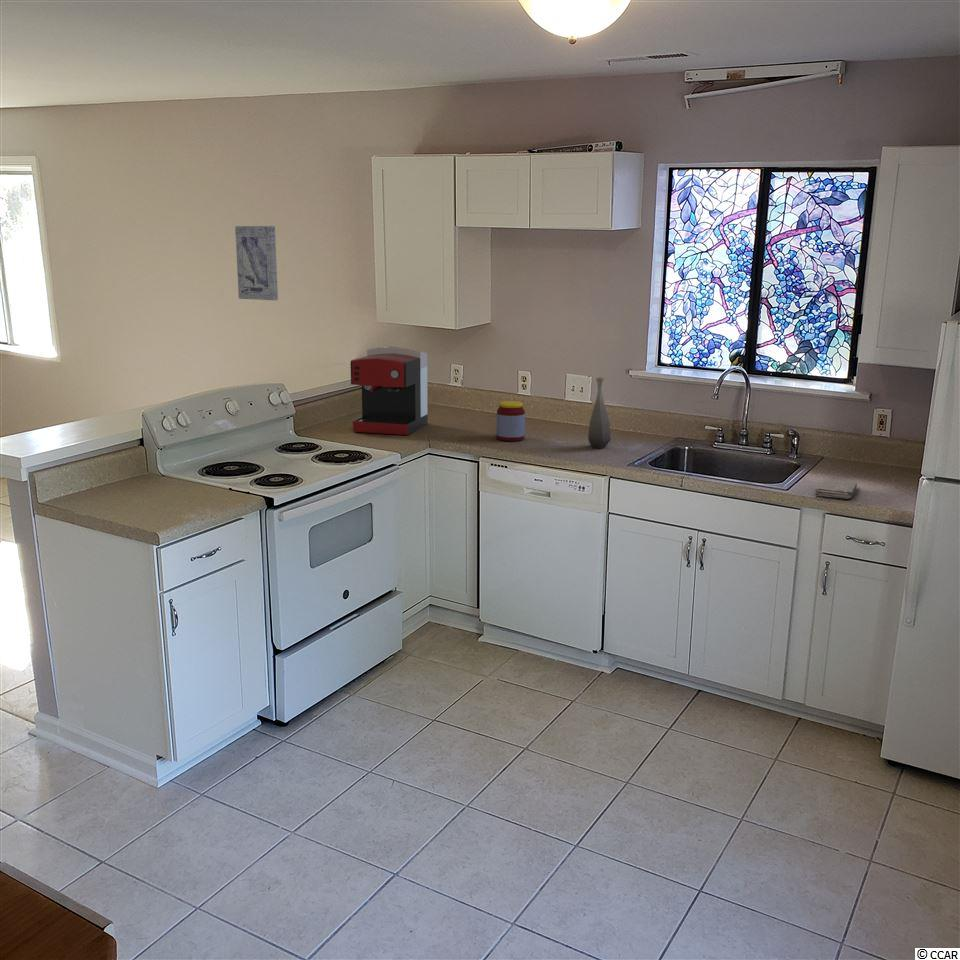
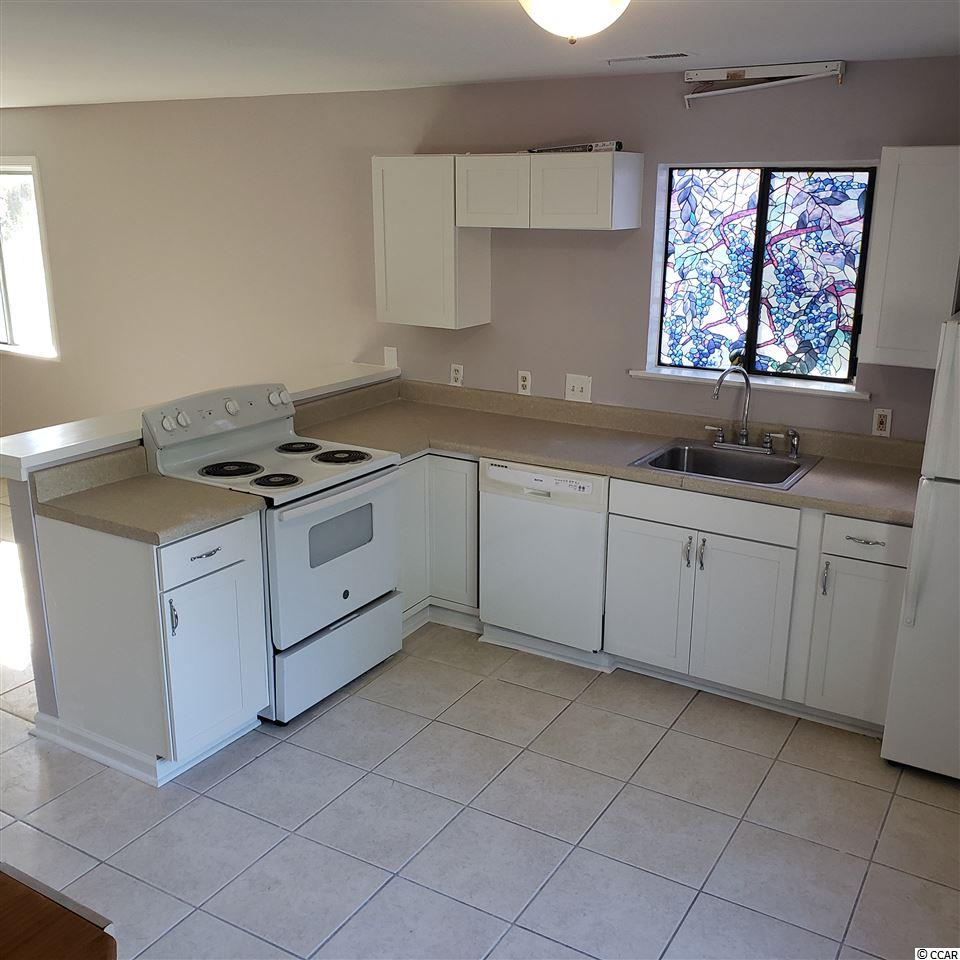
- coffee maker [350,346,429,436]
- bottle [587,376,612,449]
- wall art [234,225,279,301]
- jar [496,400,526,442]
- washcloth [814,478,858,500]
